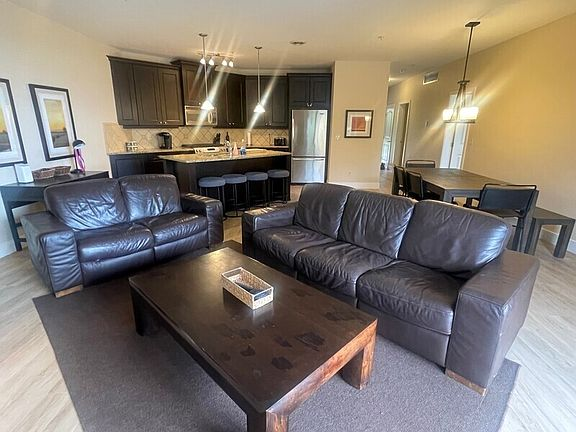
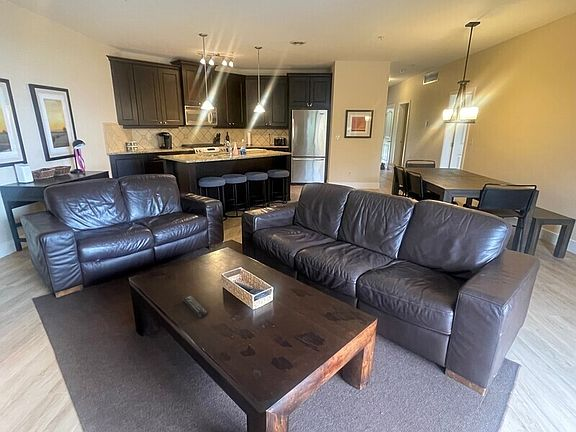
+ remote control [182,295,208,319]
